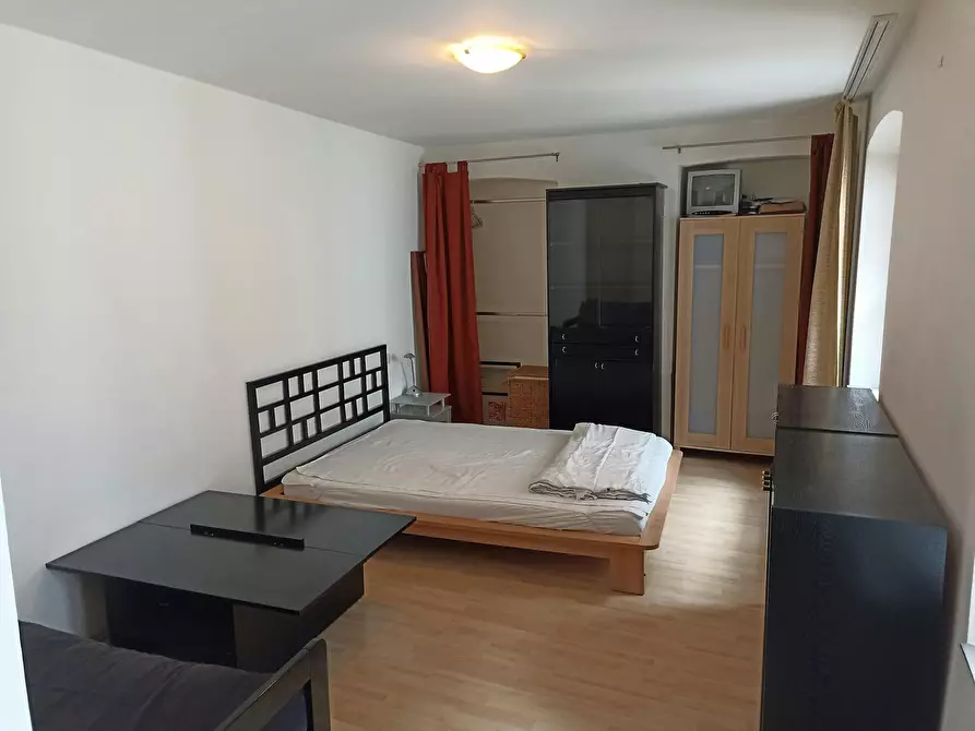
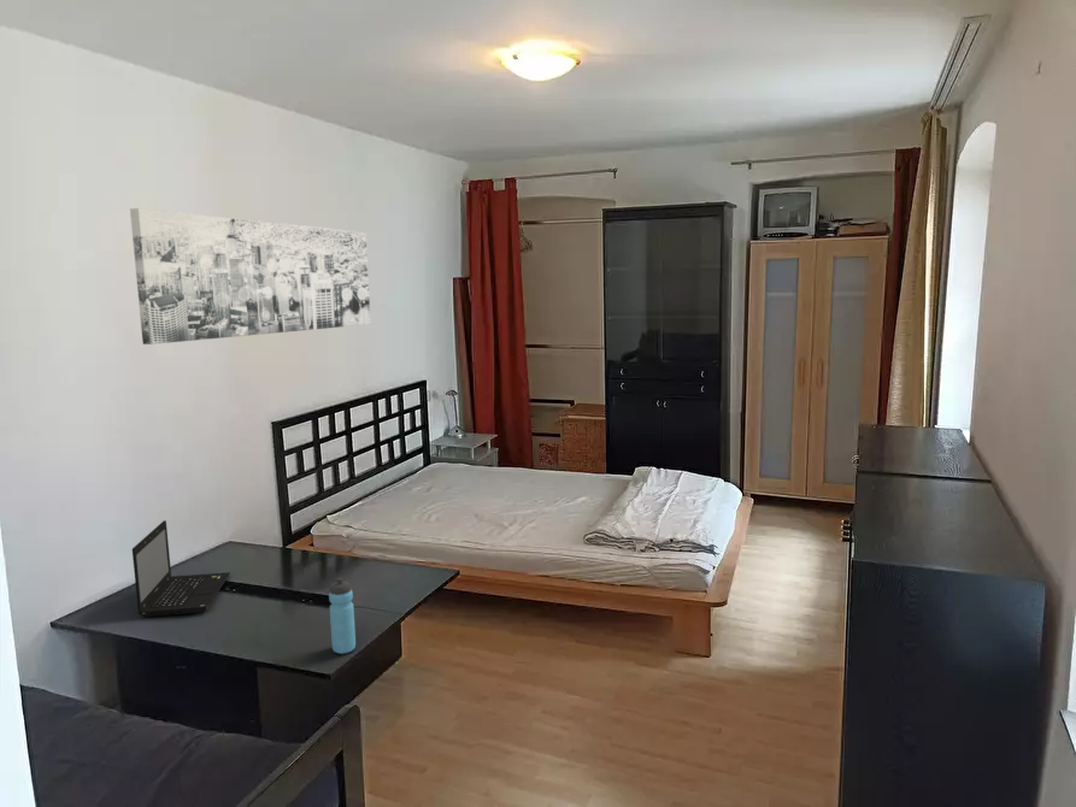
+ wall art [129,207,371,346]
+ water bottle [328,577,357,655]
+ laptop [131,519,231,618]
